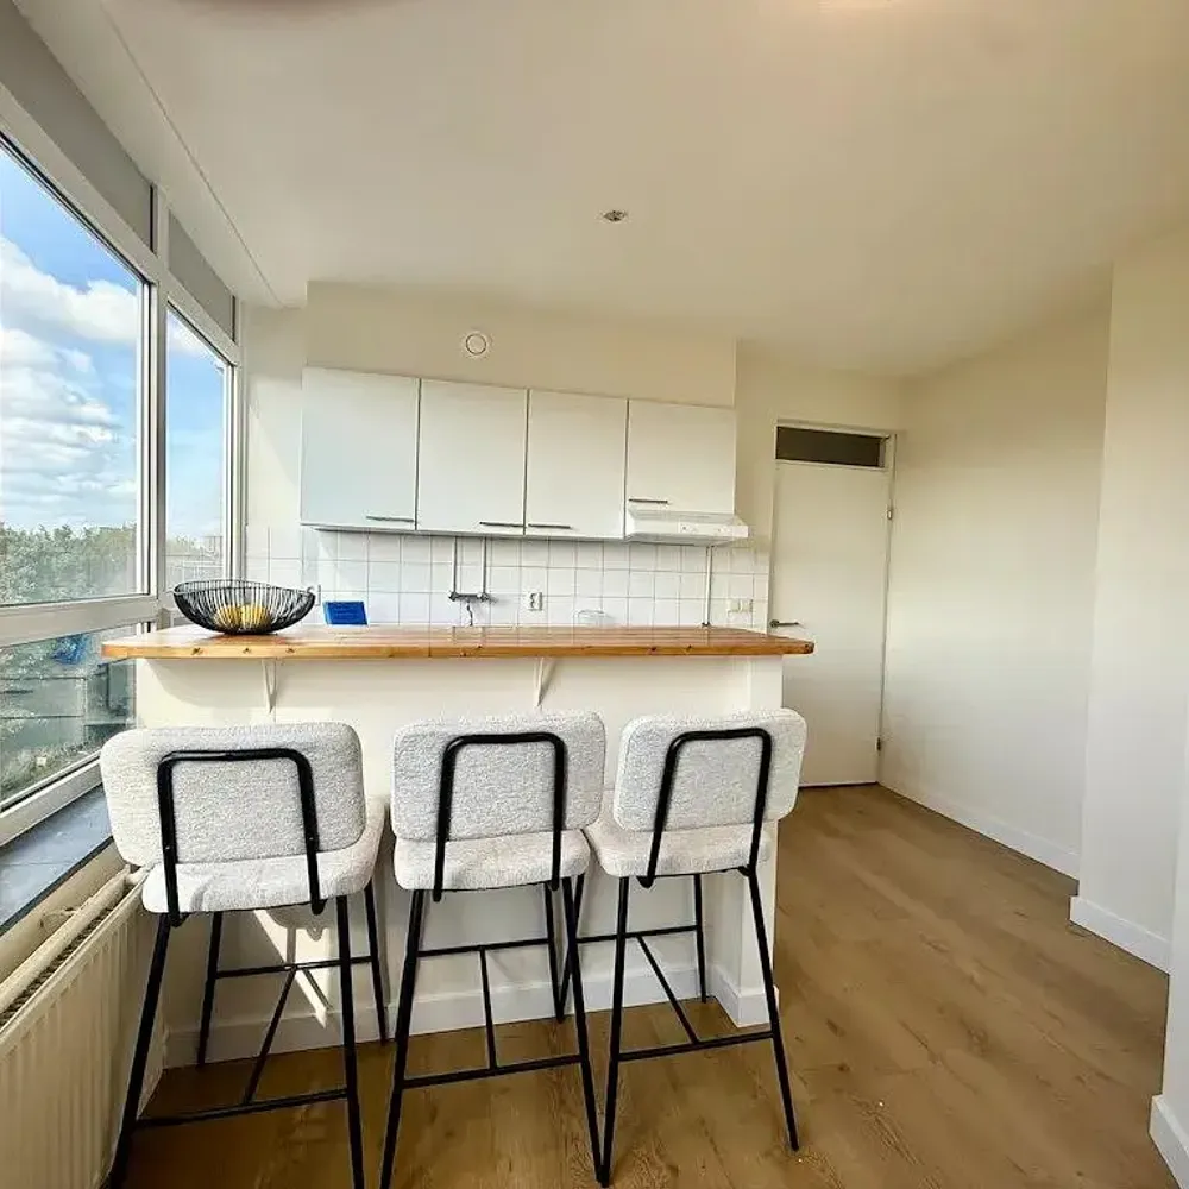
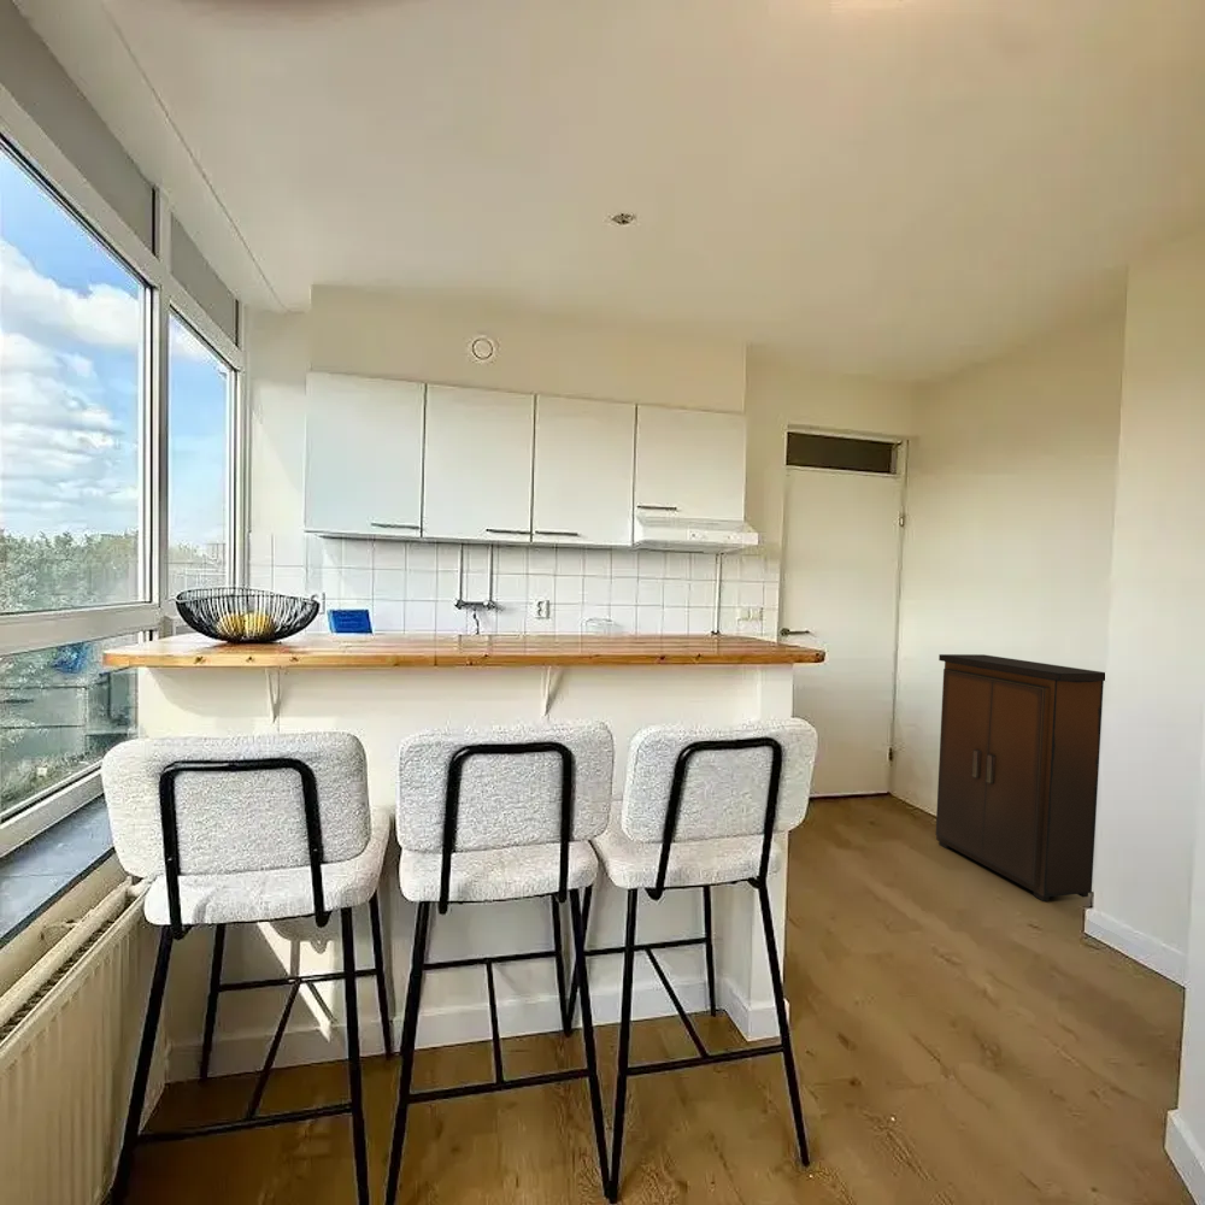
+ cabinet [935,653,1106,903]
